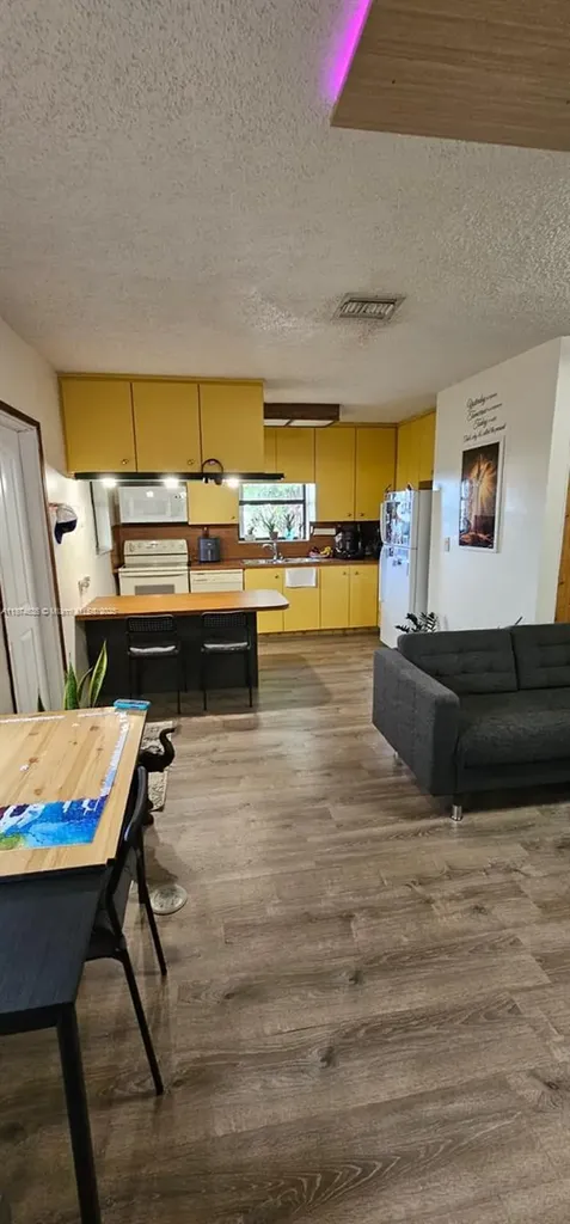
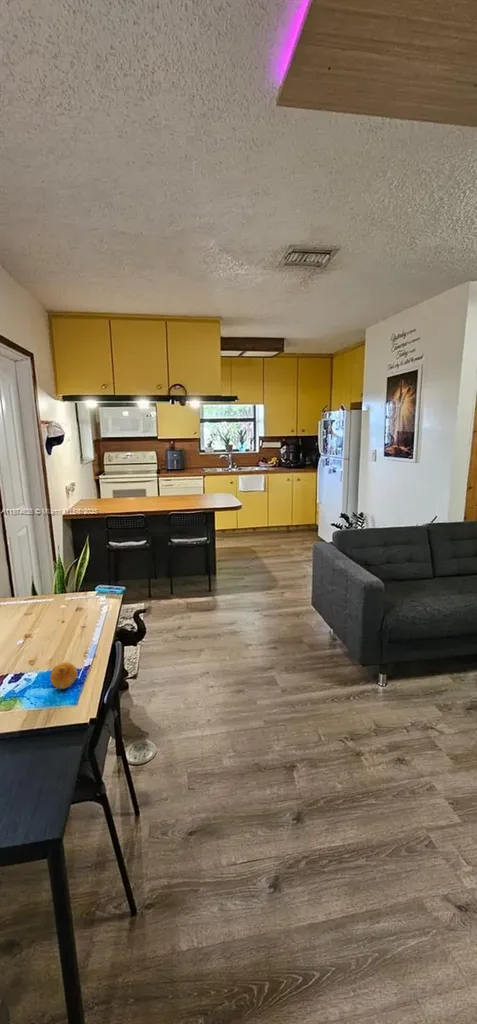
+ fruit [49,661,78,690]
